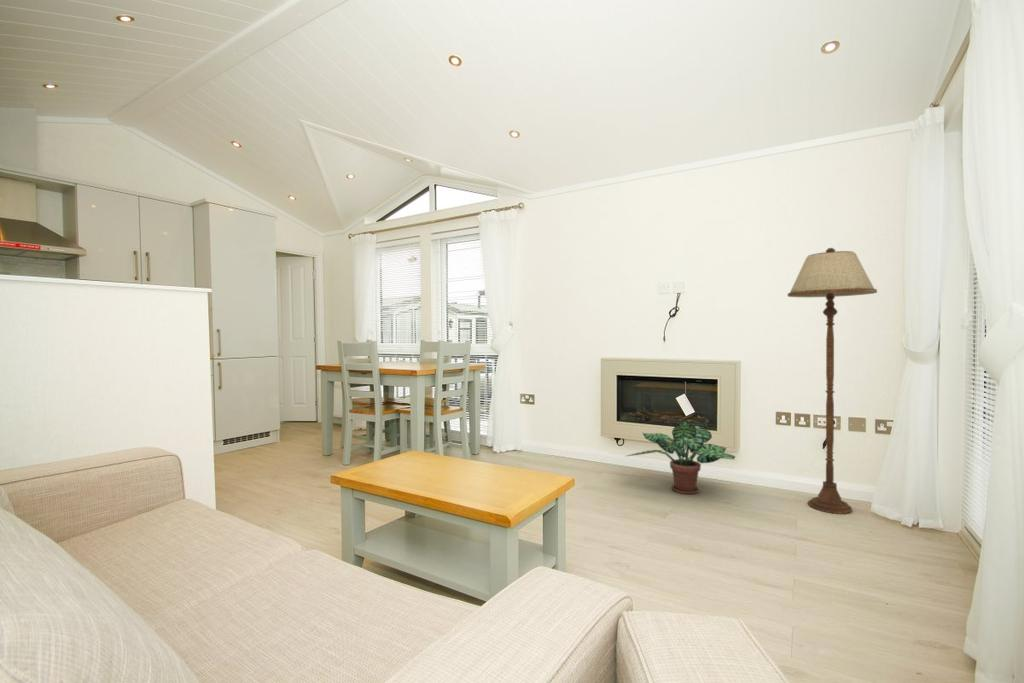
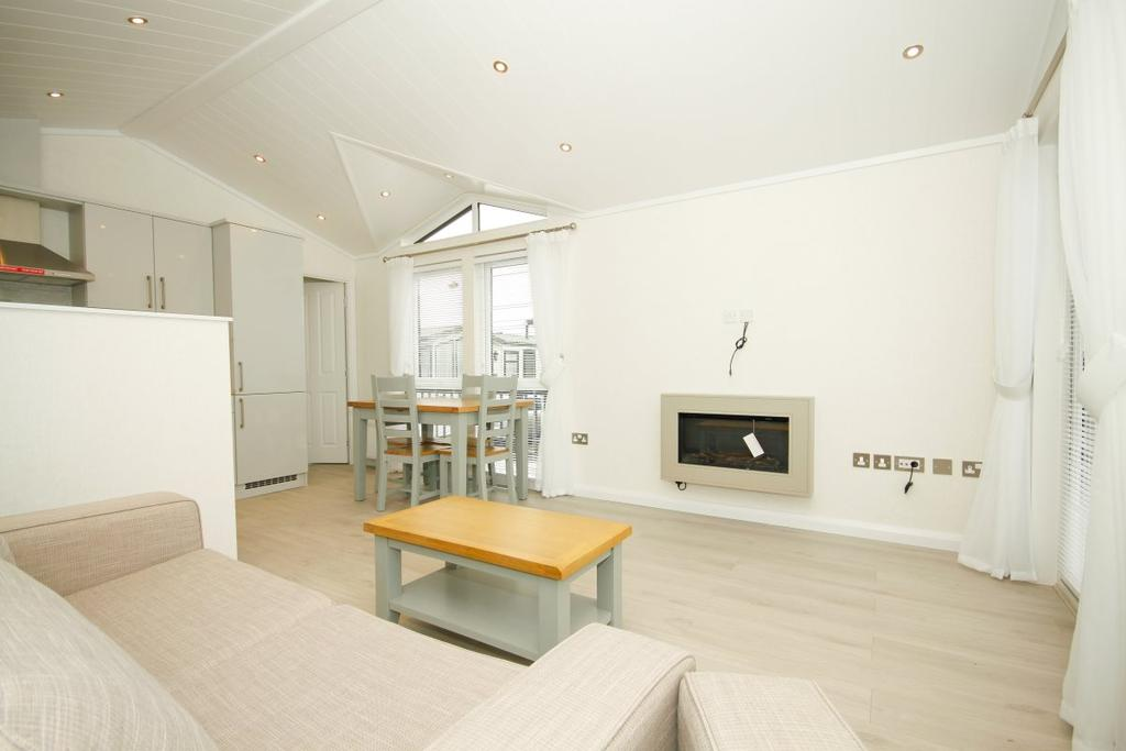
- floor lamp [787,247,878,515]
- potted plant [626,420,736,495]
